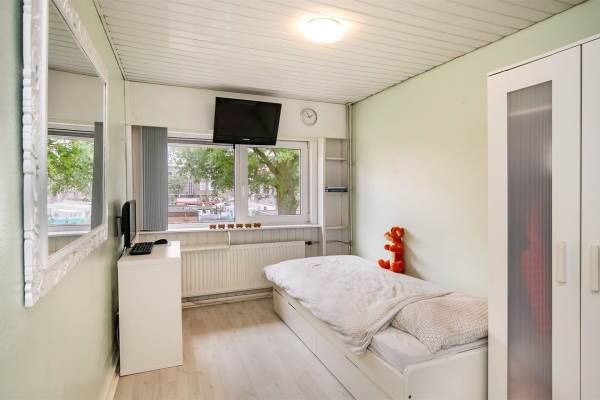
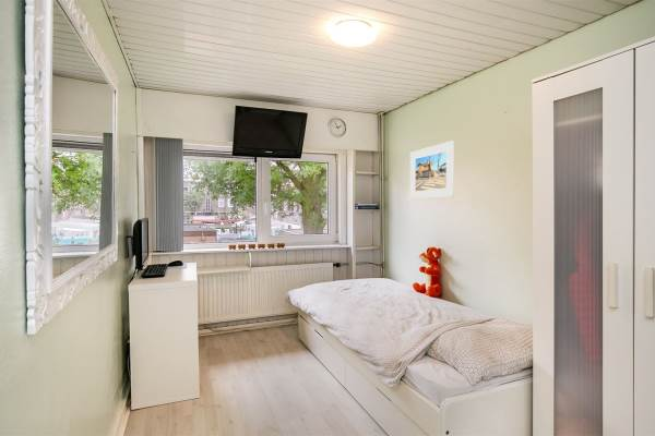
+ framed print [409,140,455,201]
